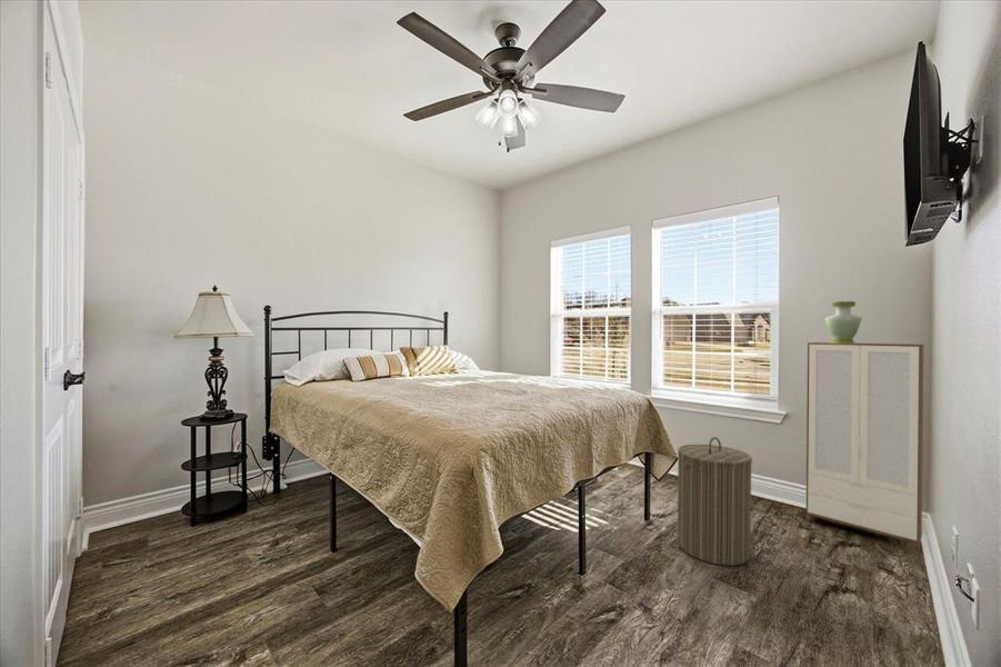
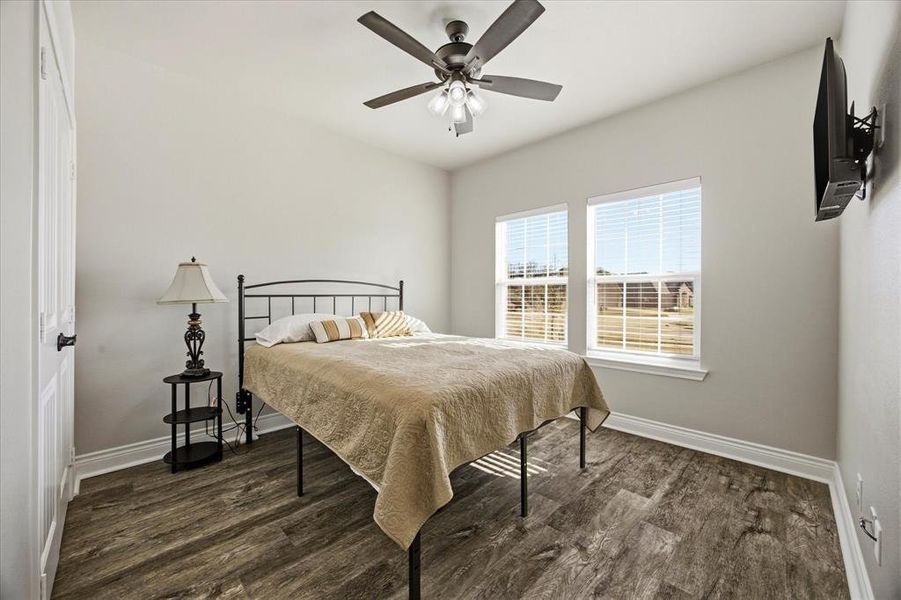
- vase [824,300,863,344]
- cabinet [805,341,924,551]
- laundry hamper [677,436,753,567]
